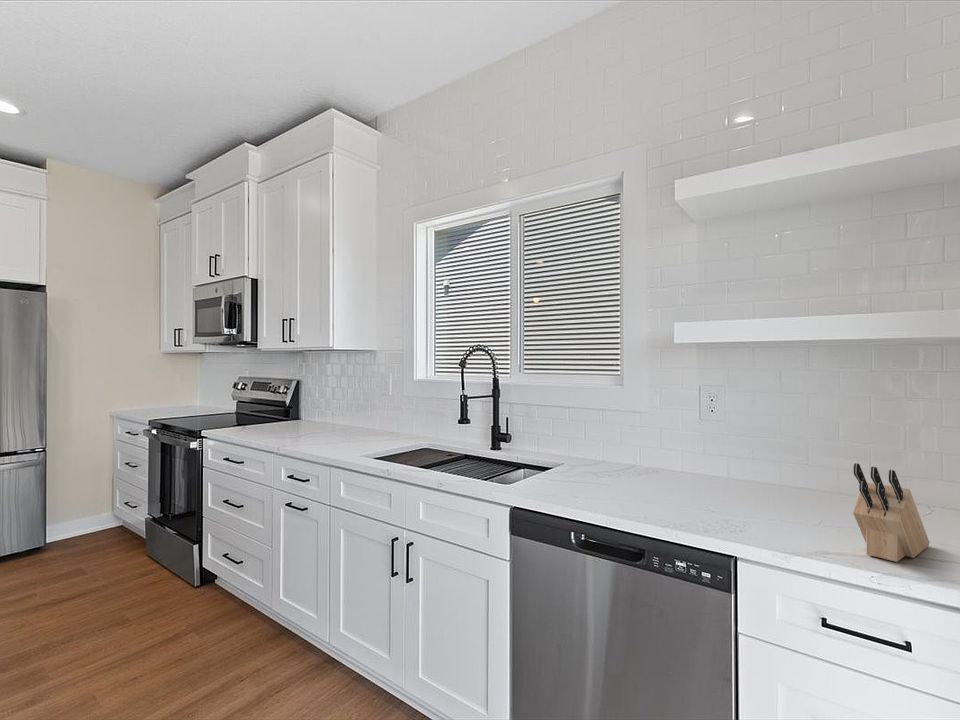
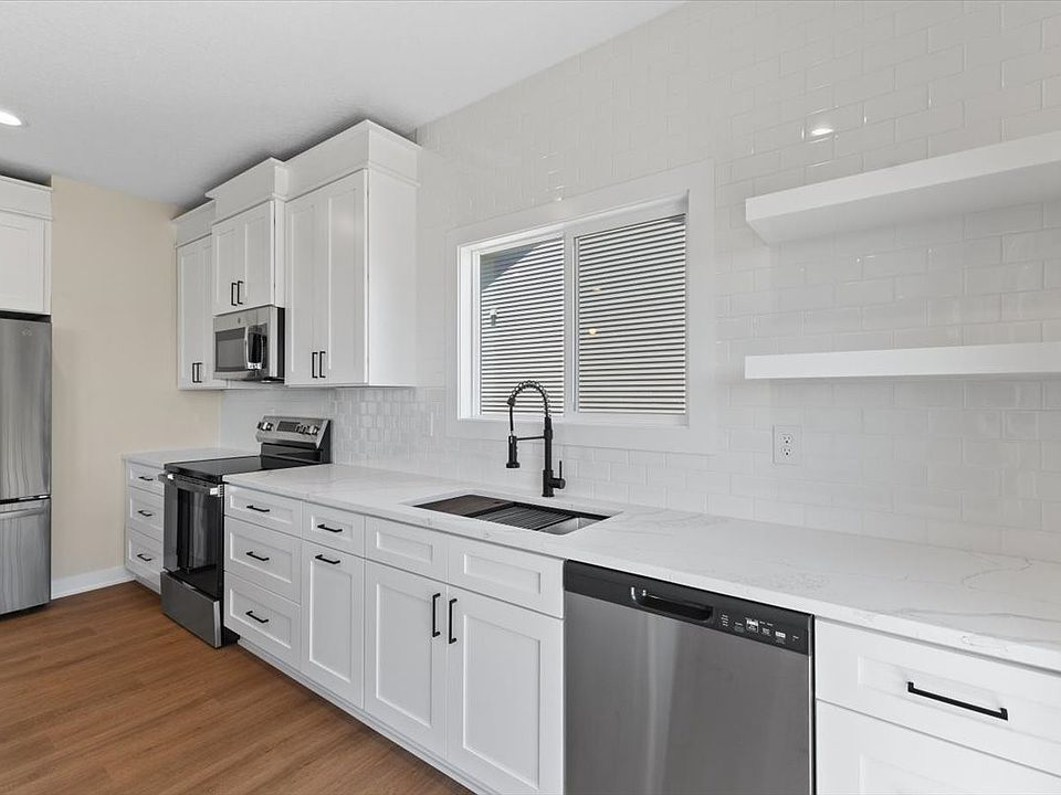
- knife block [852,462,930,563]
